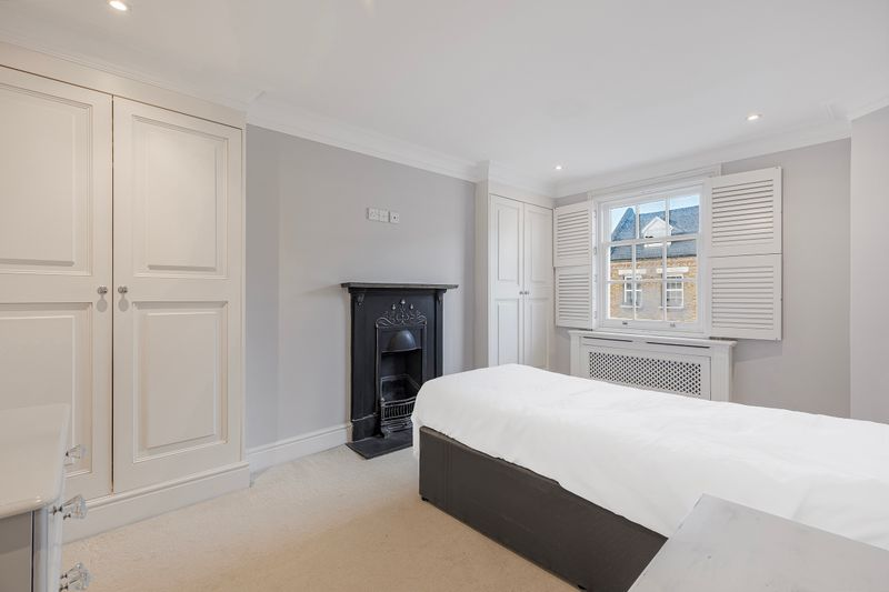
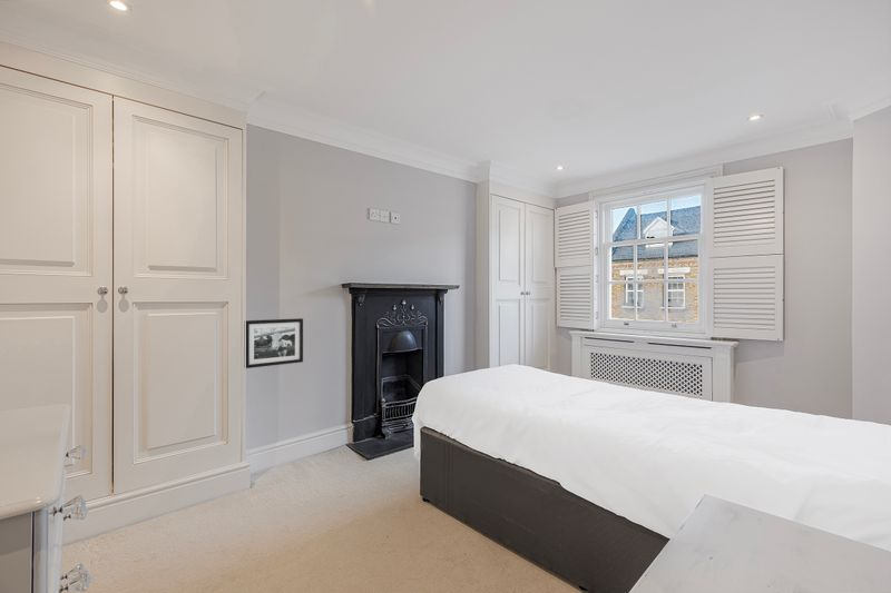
+ picture frame [245,317,304,369]
